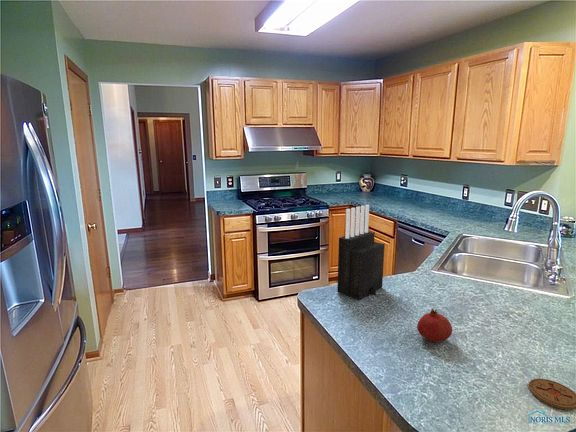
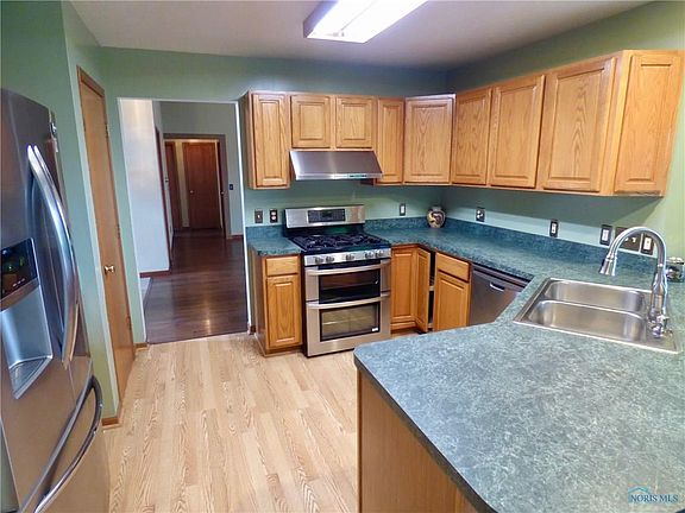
- knife block [336,204,386,301]
- fruit [416,308,453,343]
- coaster [527,378,576,411]
